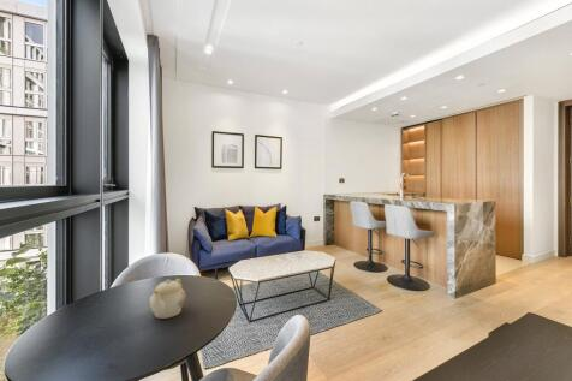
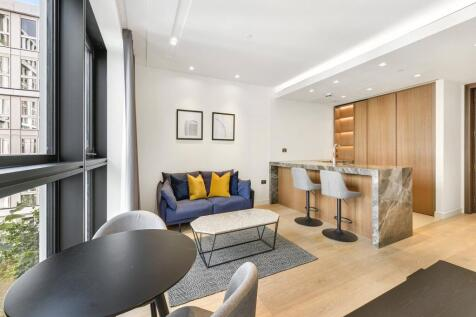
- teapot [148,278,187,320]
